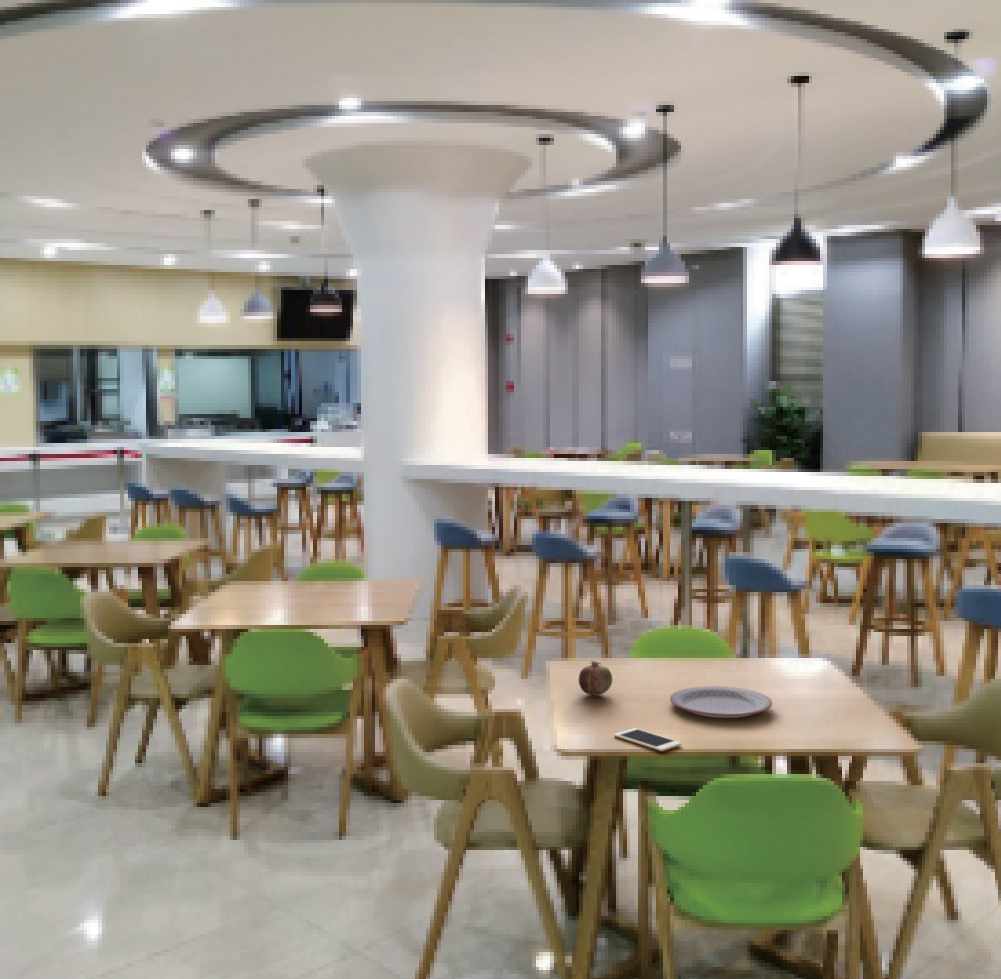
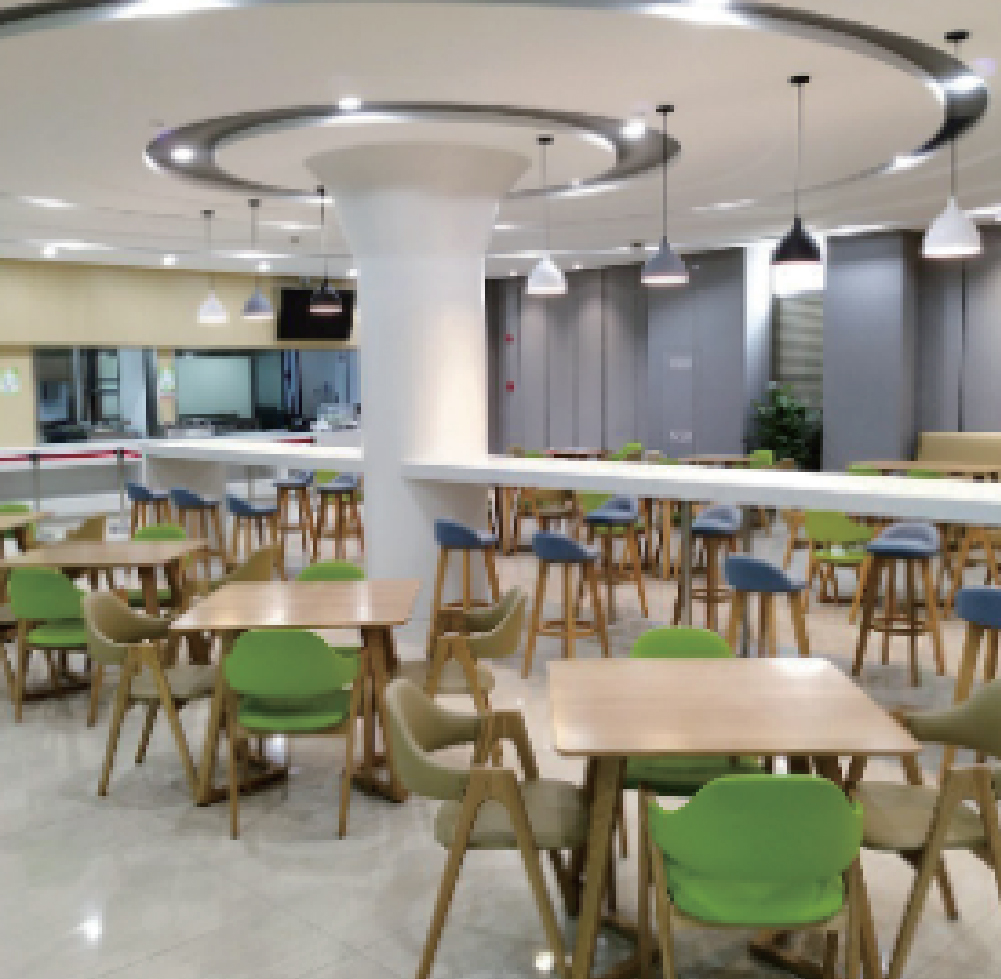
- plate [669,685,773,719]
- fruit [578,659,613,697]
- cell phone [613,727,683,752]
